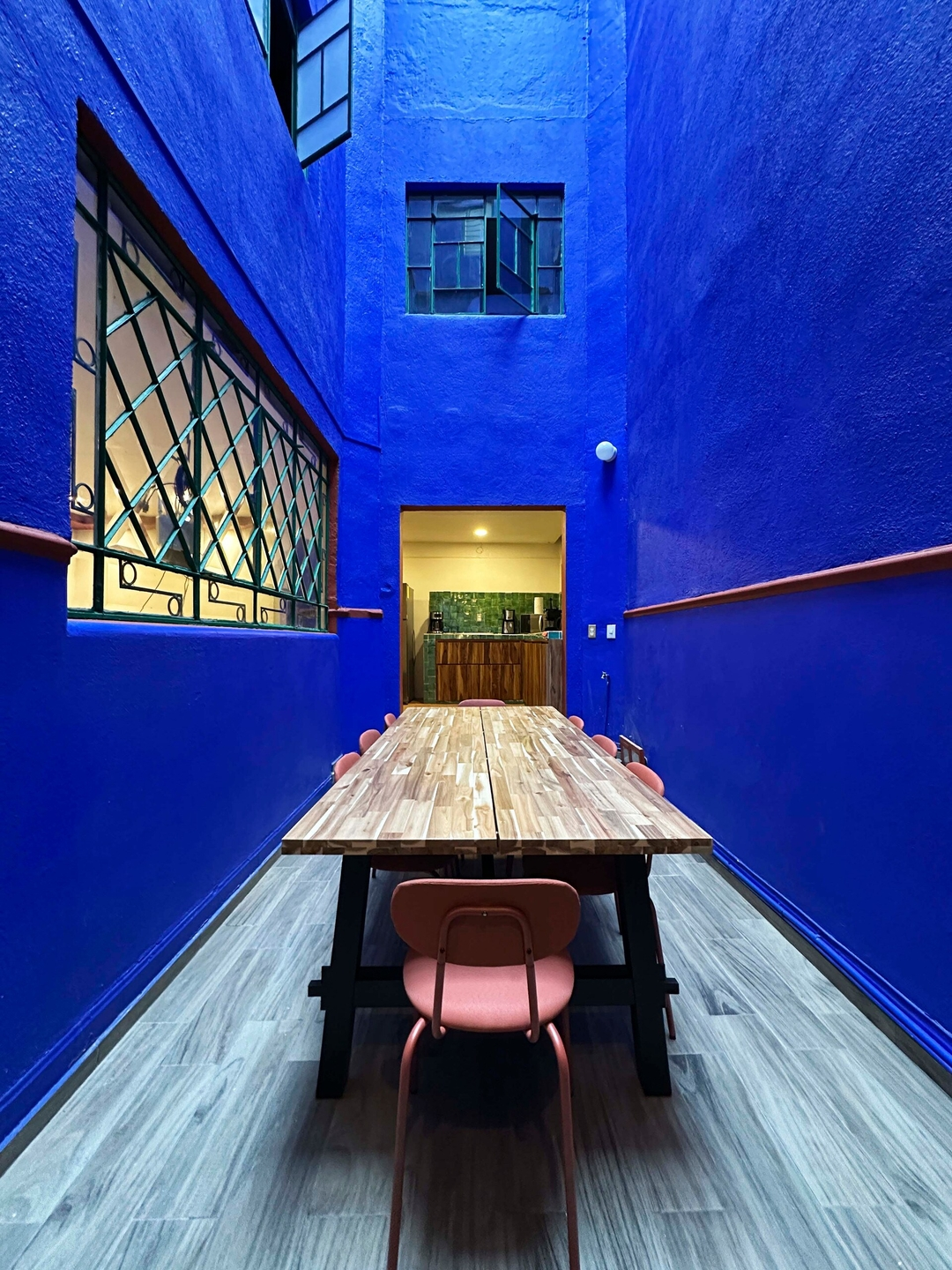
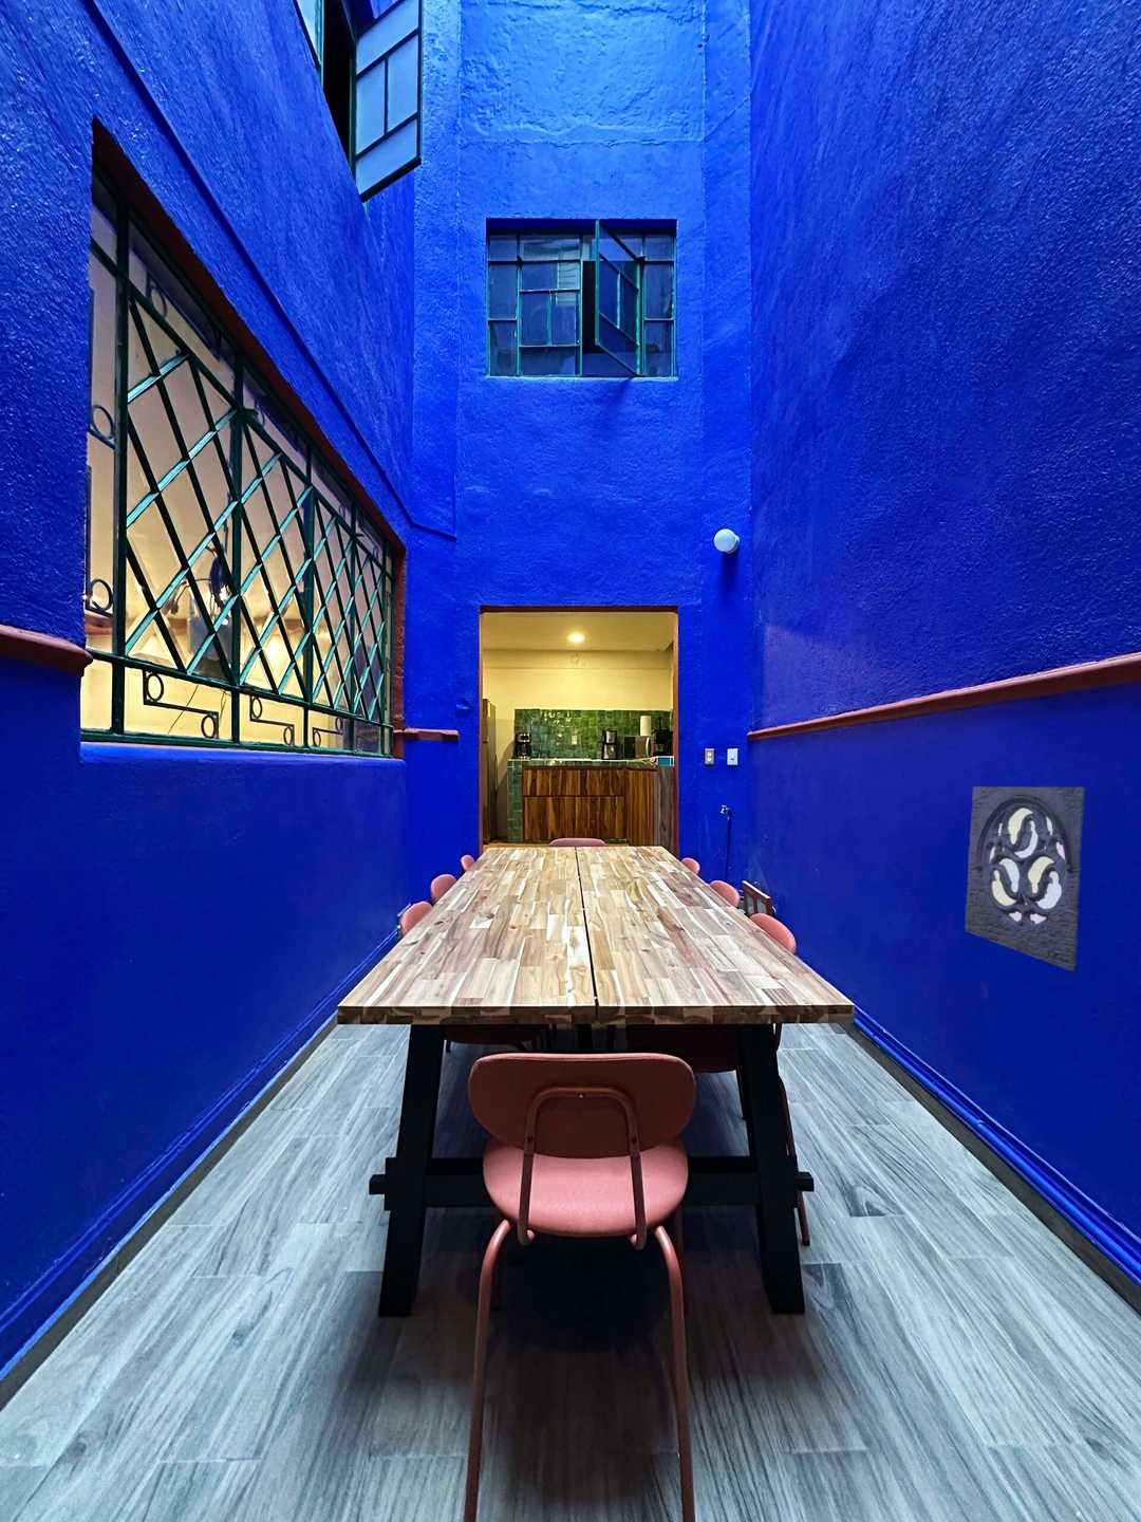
+ wall ornament [964,785,1086,973]
